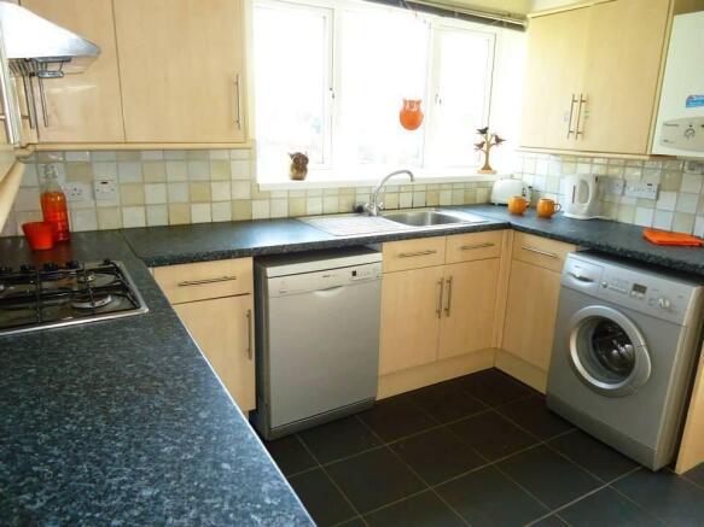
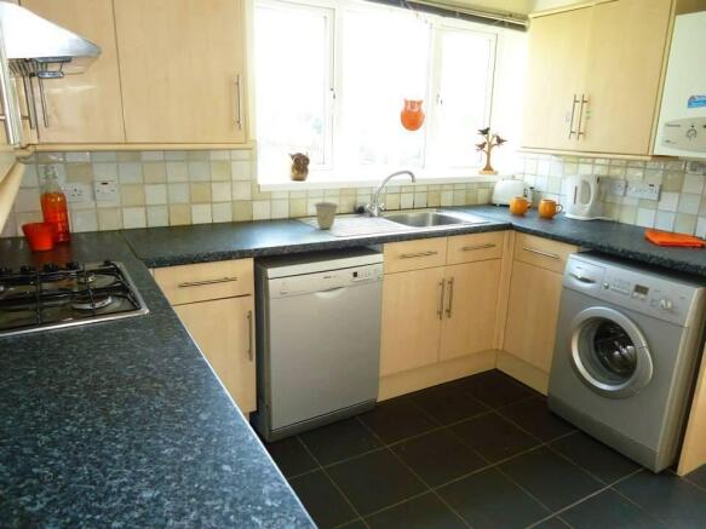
+ cup [312,201,340,230]
